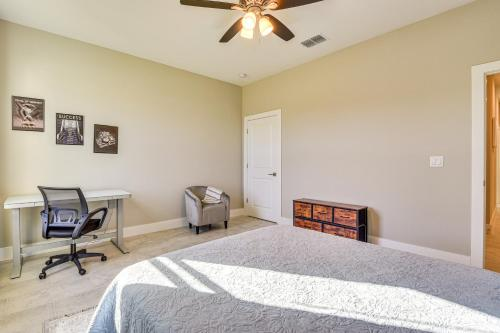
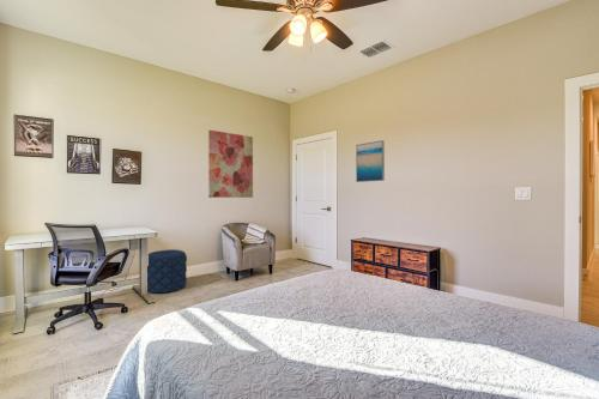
+ pouf [146,248,188,294]
+ wall art [355,139,386,183]
+ wall art [207,129,254,199]
